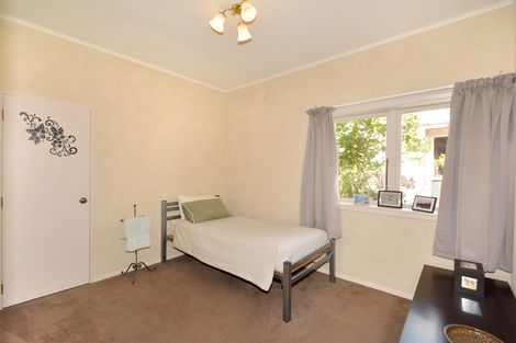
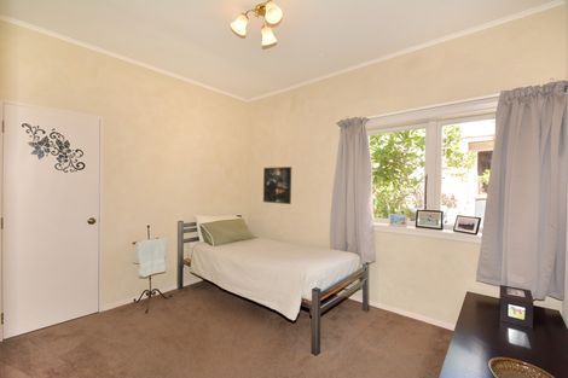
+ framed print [262,165,292,205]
